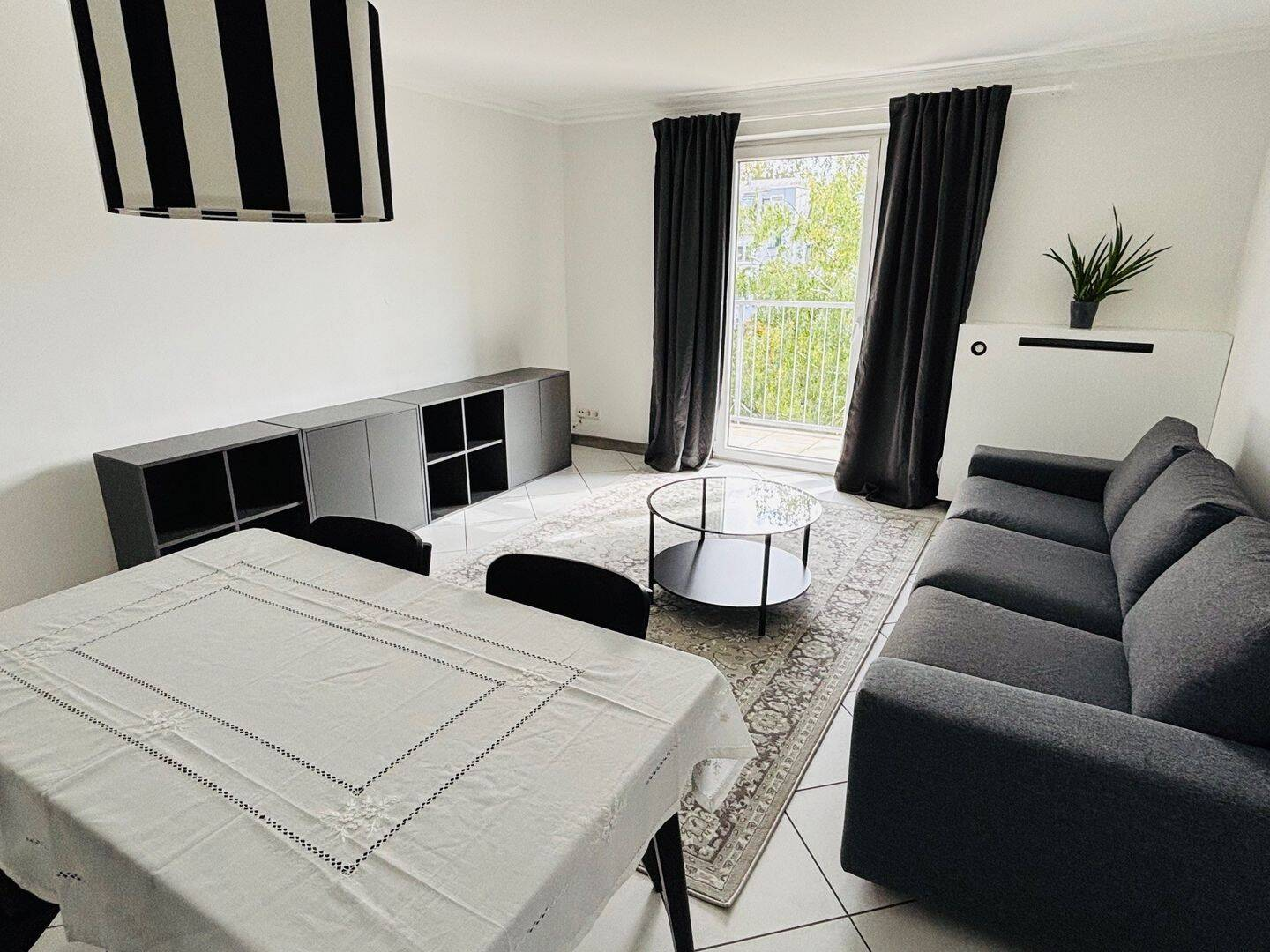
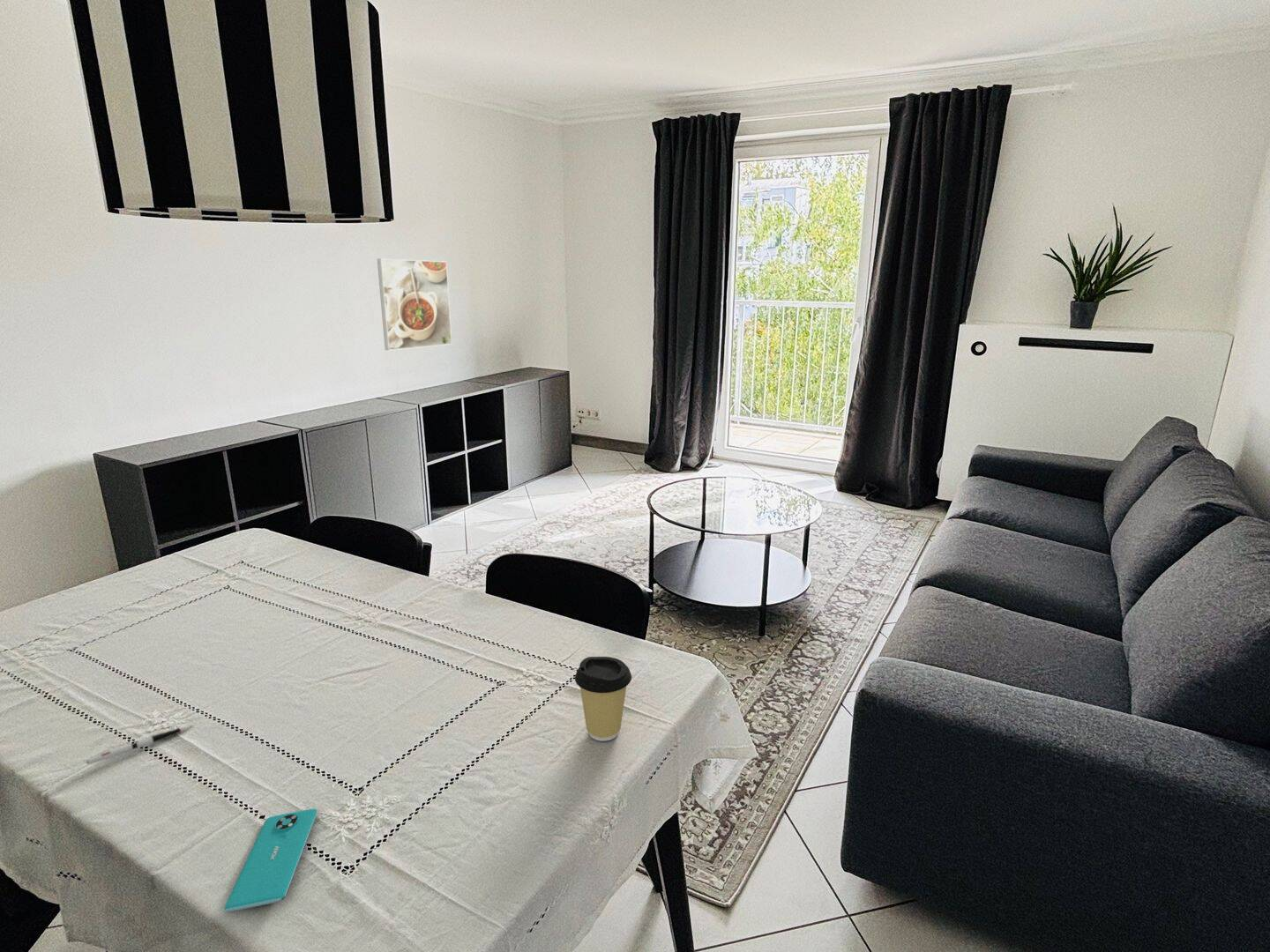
+ coffee cup [574,656,632,742]
+ smartphone [223,808,318,912]
+ pen [86,725,194,765]
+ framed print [377,258,452,351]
